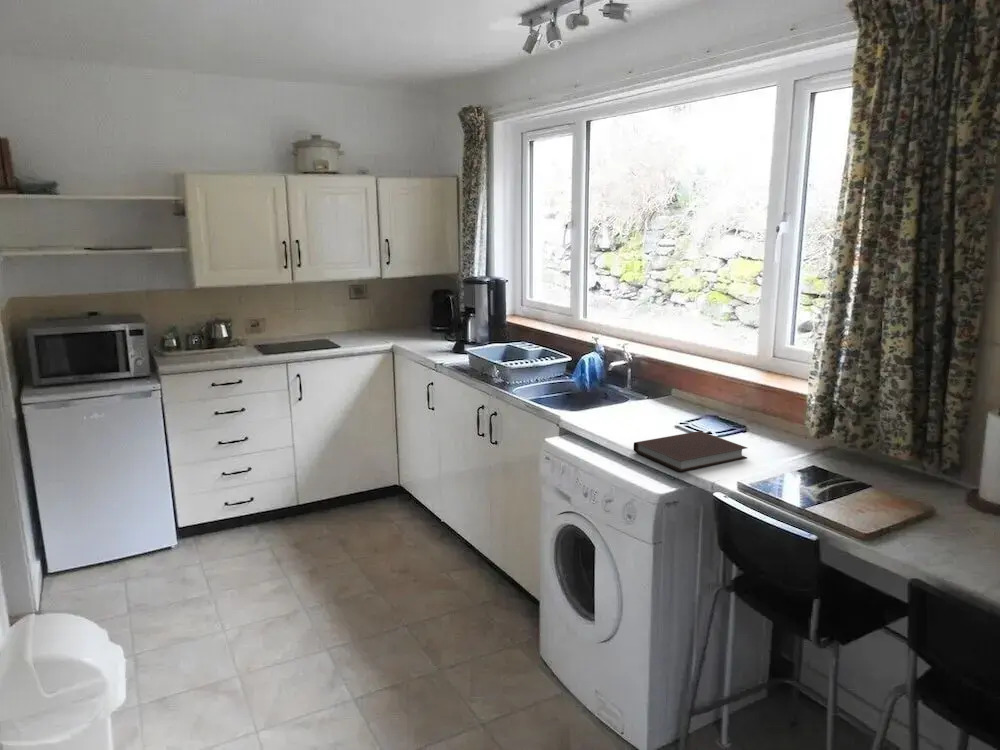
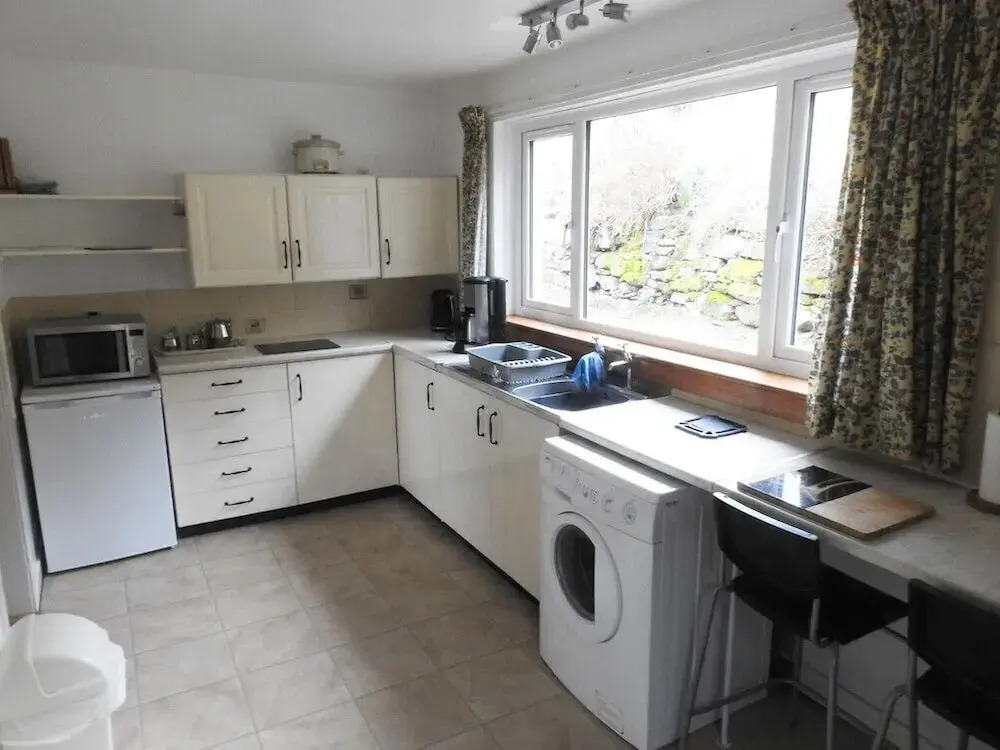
- notebook [633,430,748,472]
